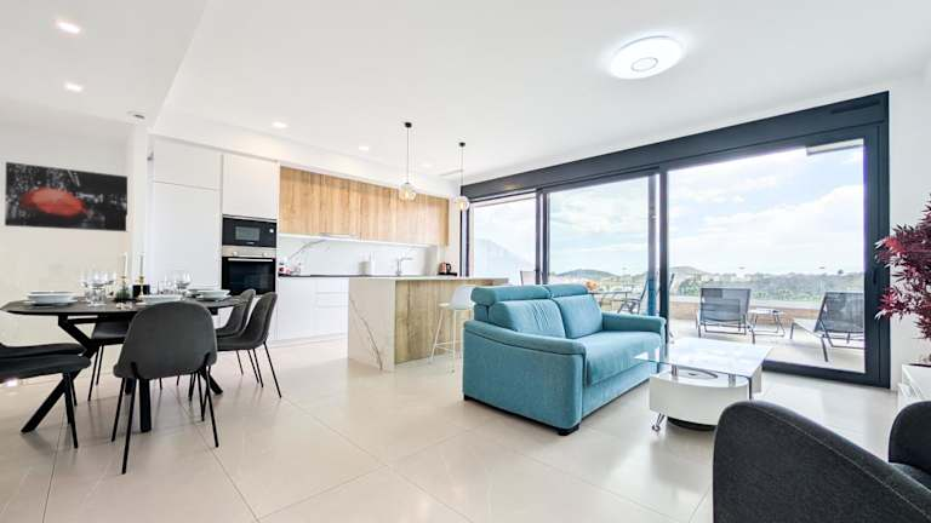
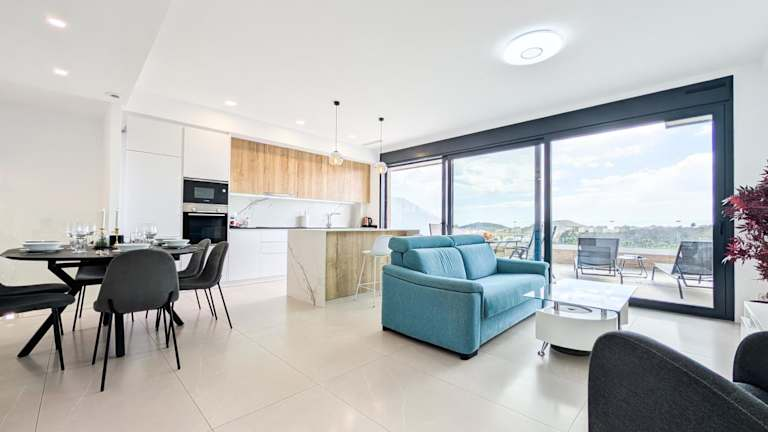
- wall art [4,161,128,232]
